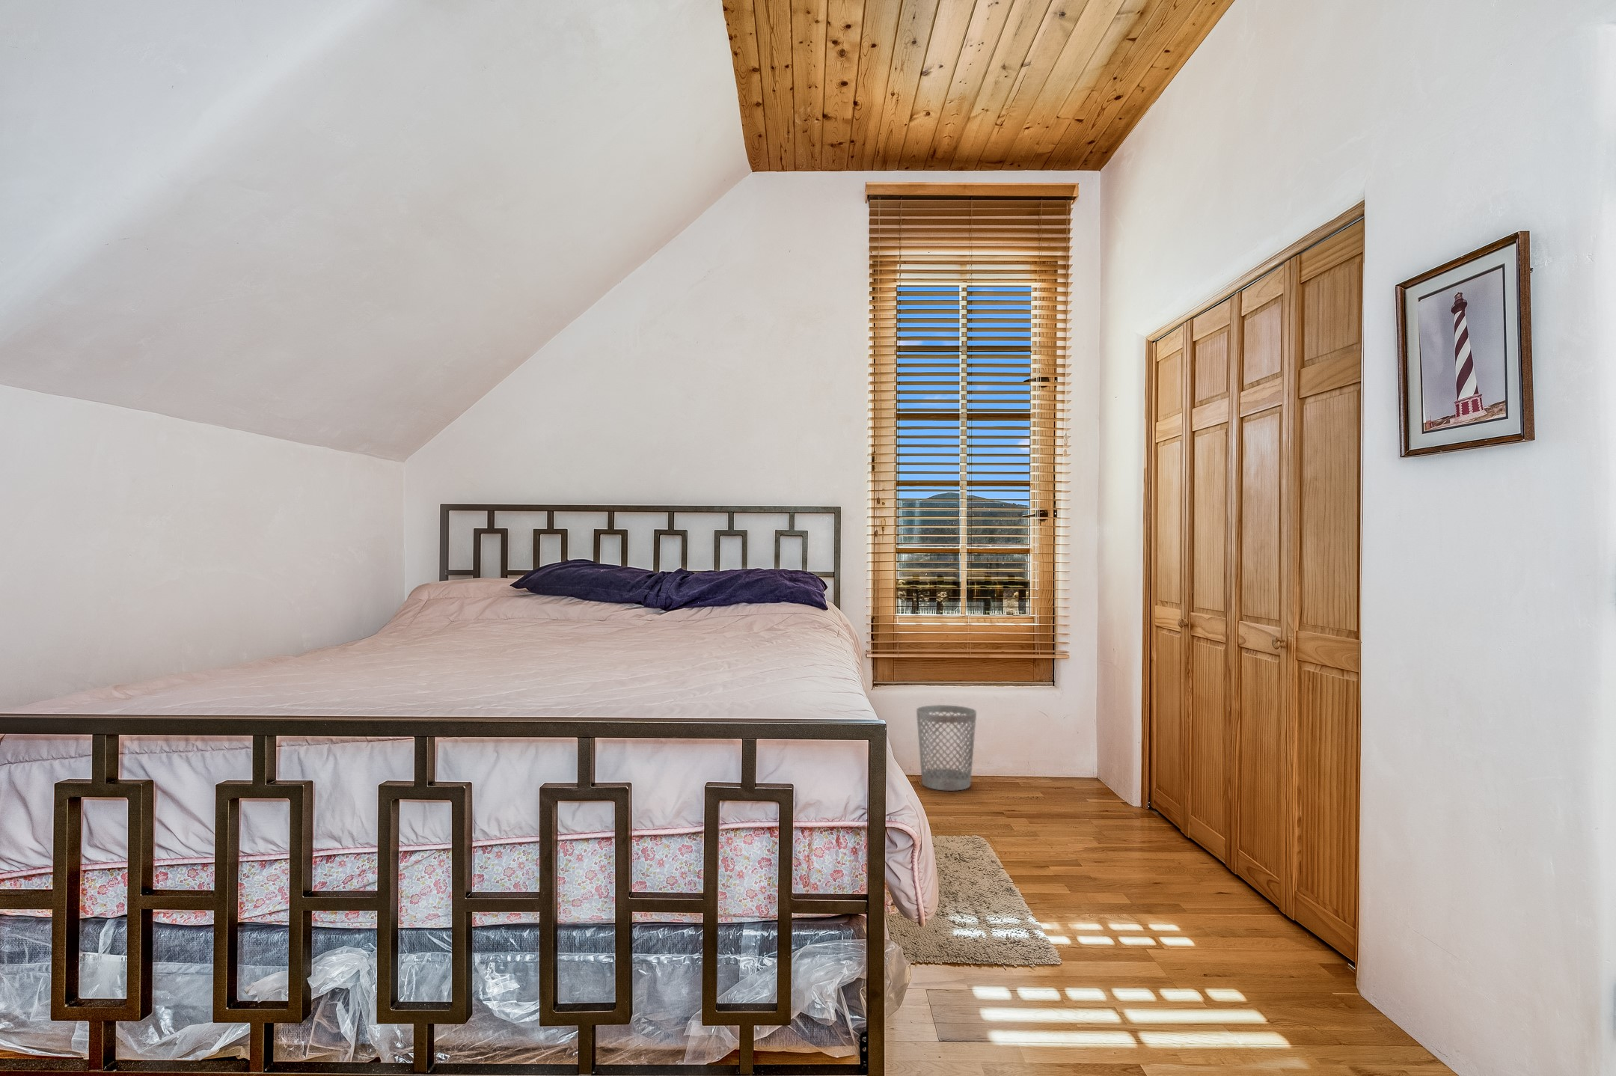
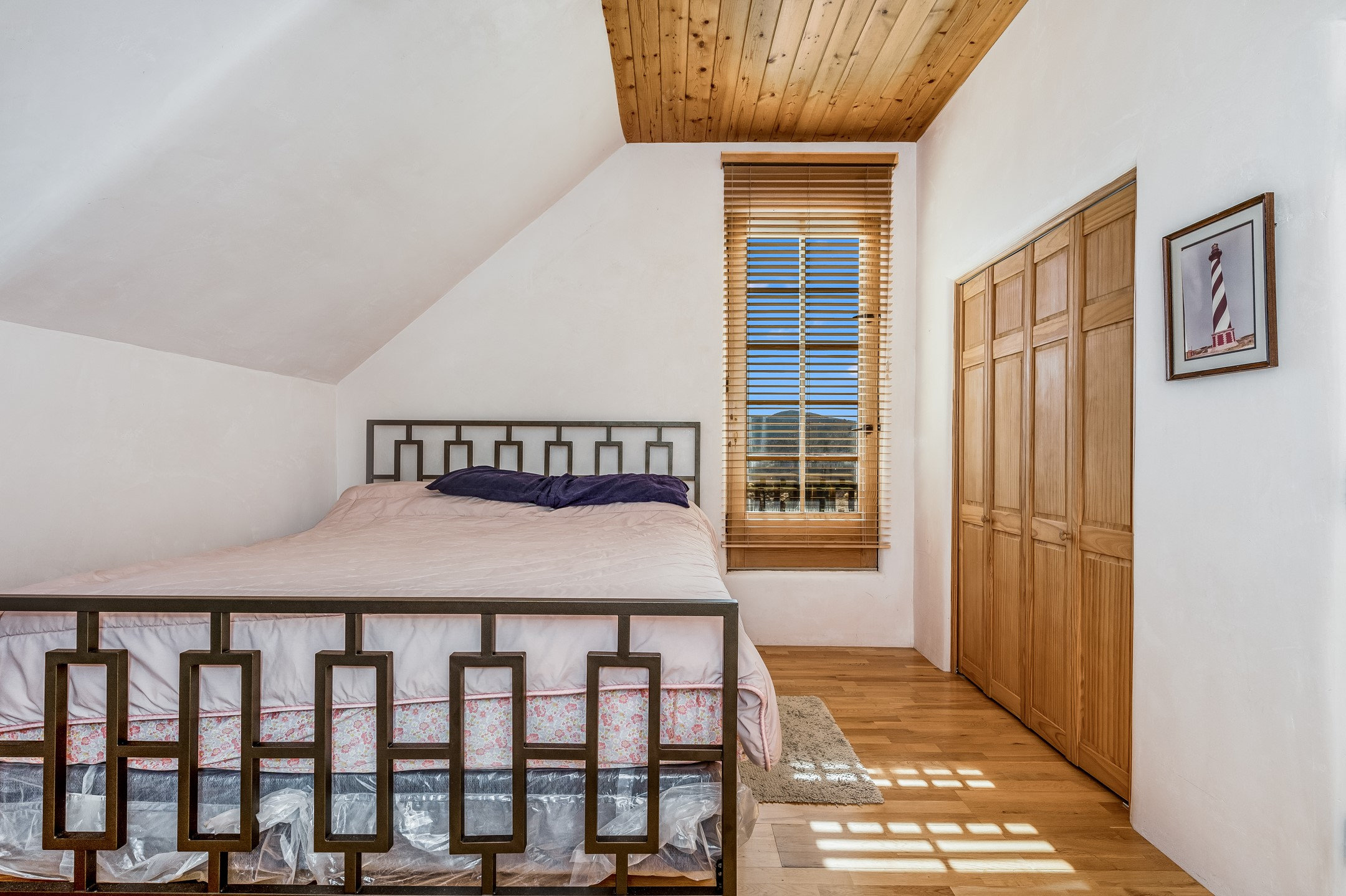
- wastebasket [916,704,977,791]
